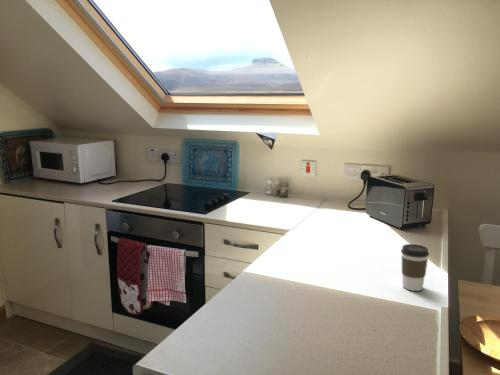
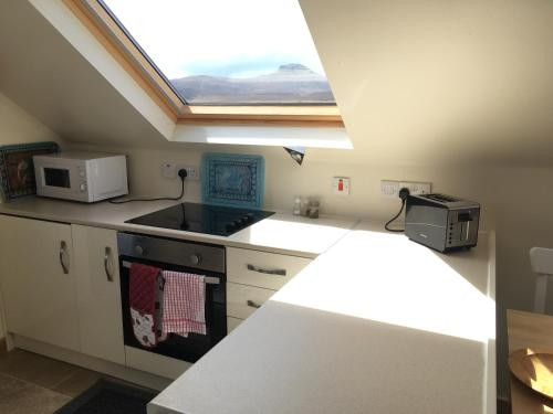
- coffee cup [400,243,430,292]
